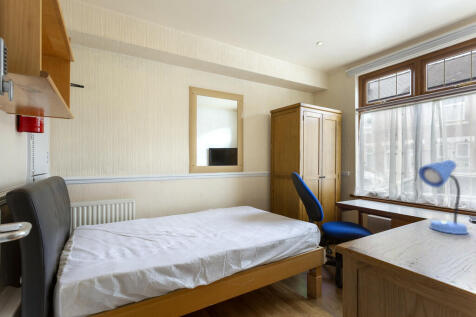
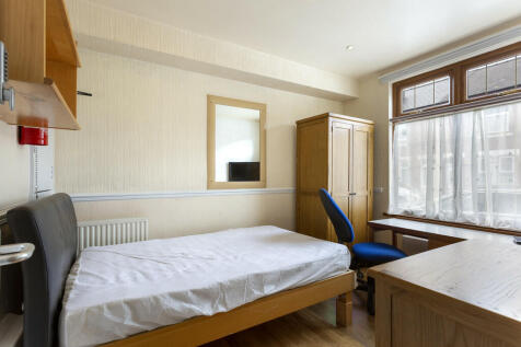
- desk lamp [417,159,469,235]
